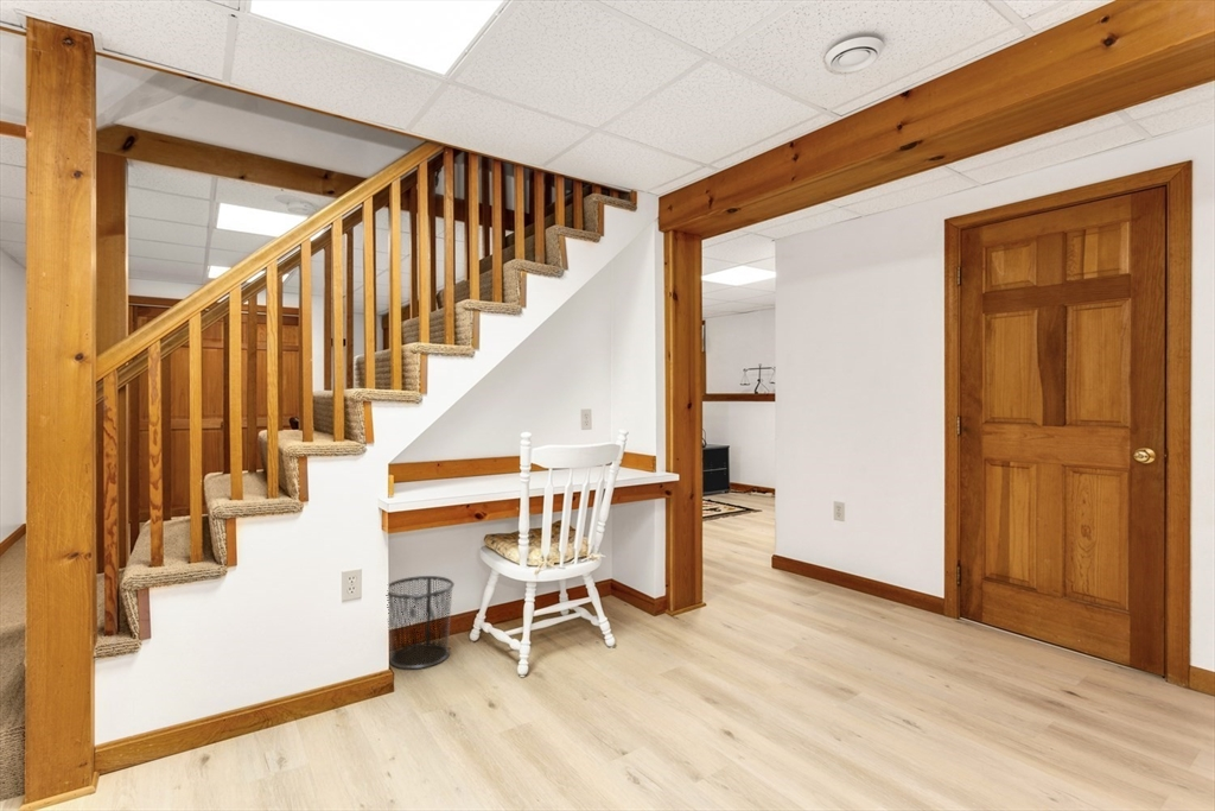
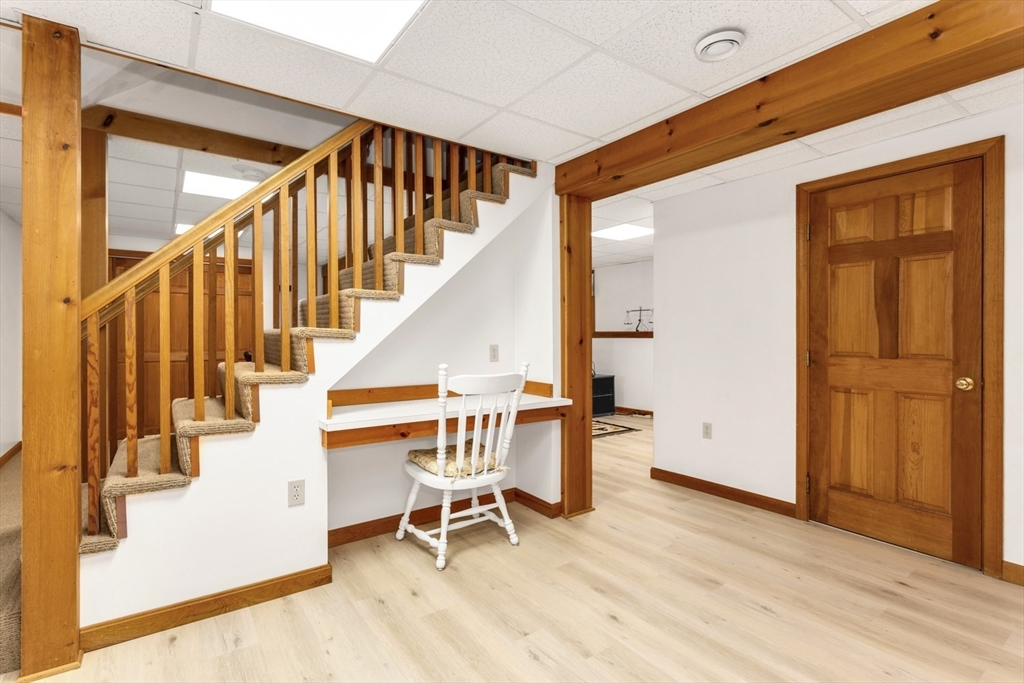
- waste bin [387,575,456,670]
